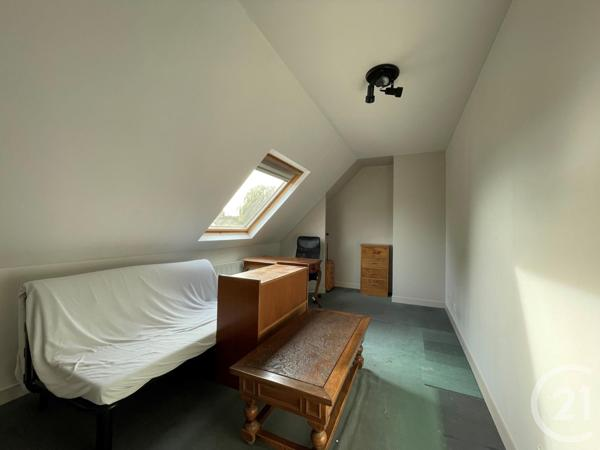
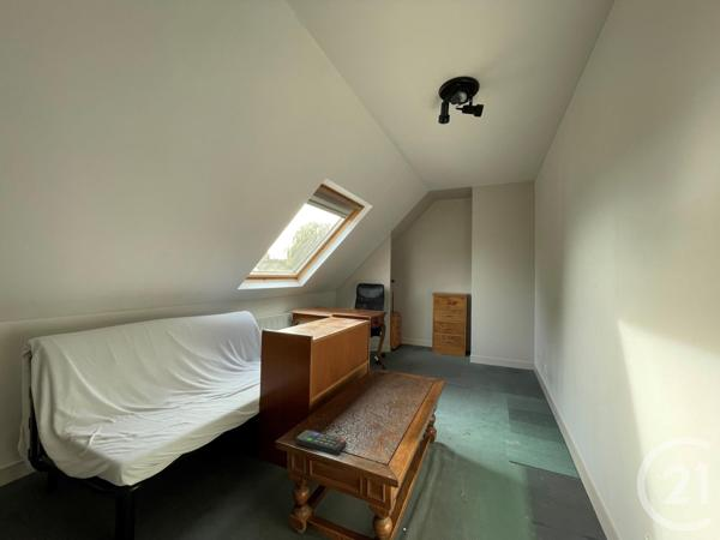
+ remote control [295,428,348,456]
